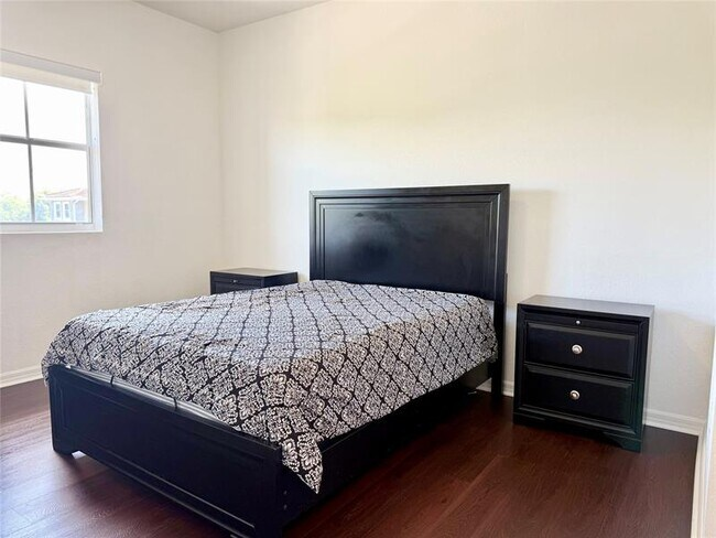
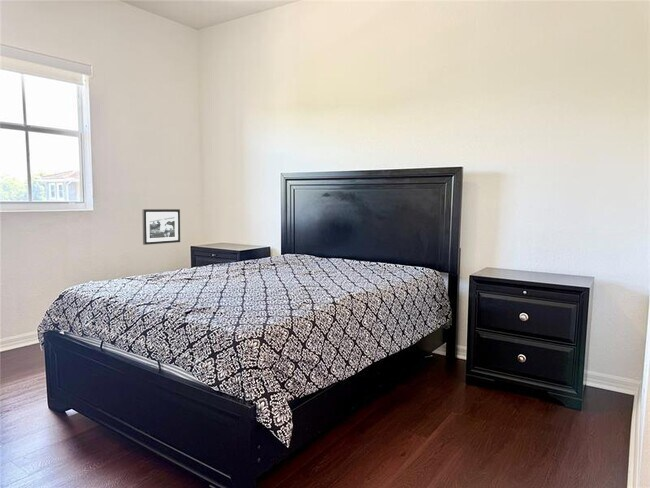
+ picture frame [141,208,181,246]
